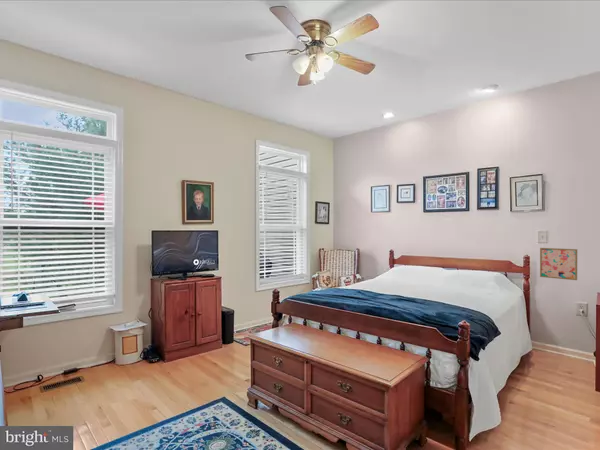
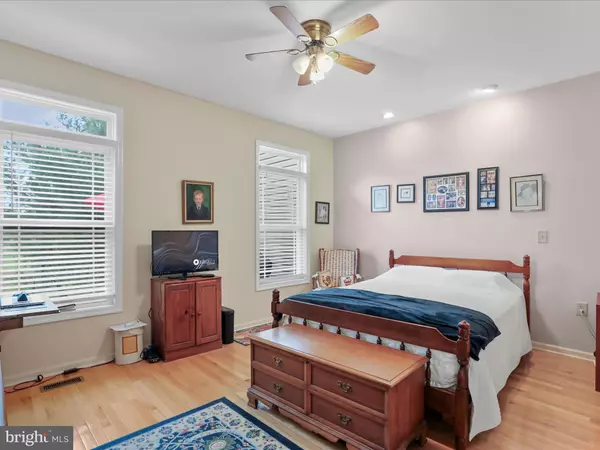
- wall art [539,247,578,281]
